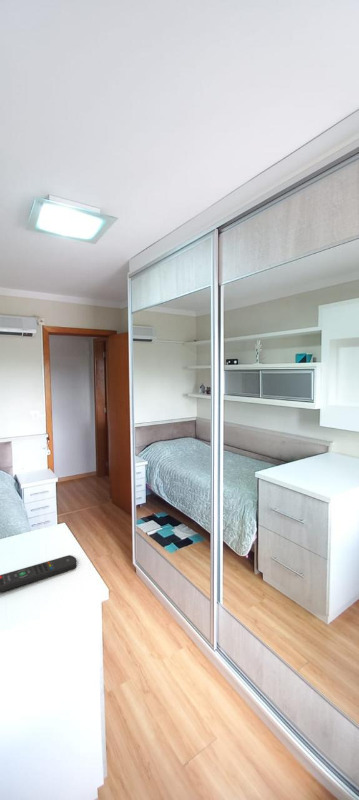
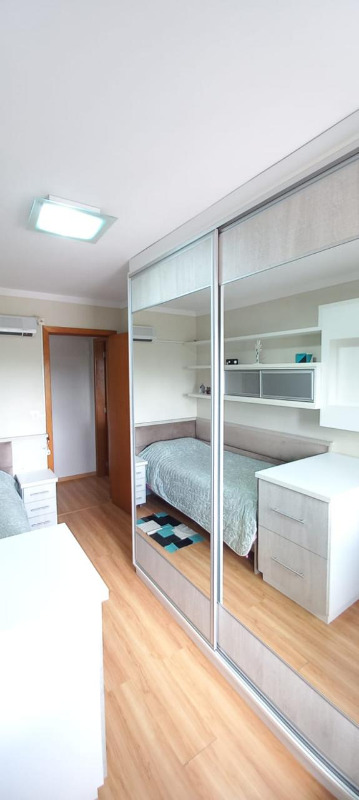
- remote control [0,554,78,593]
